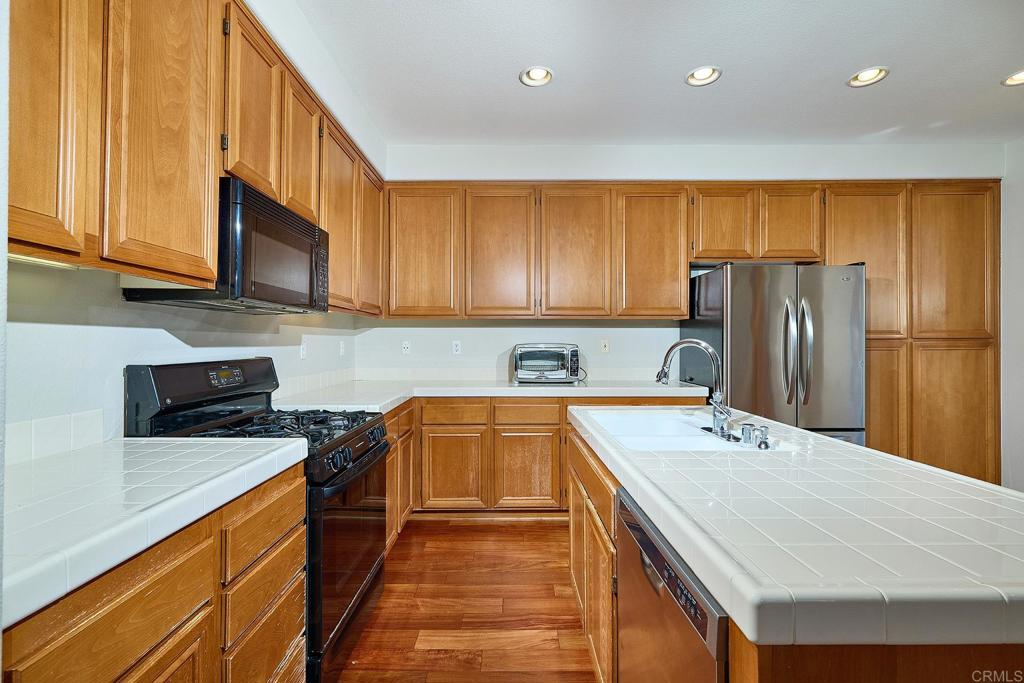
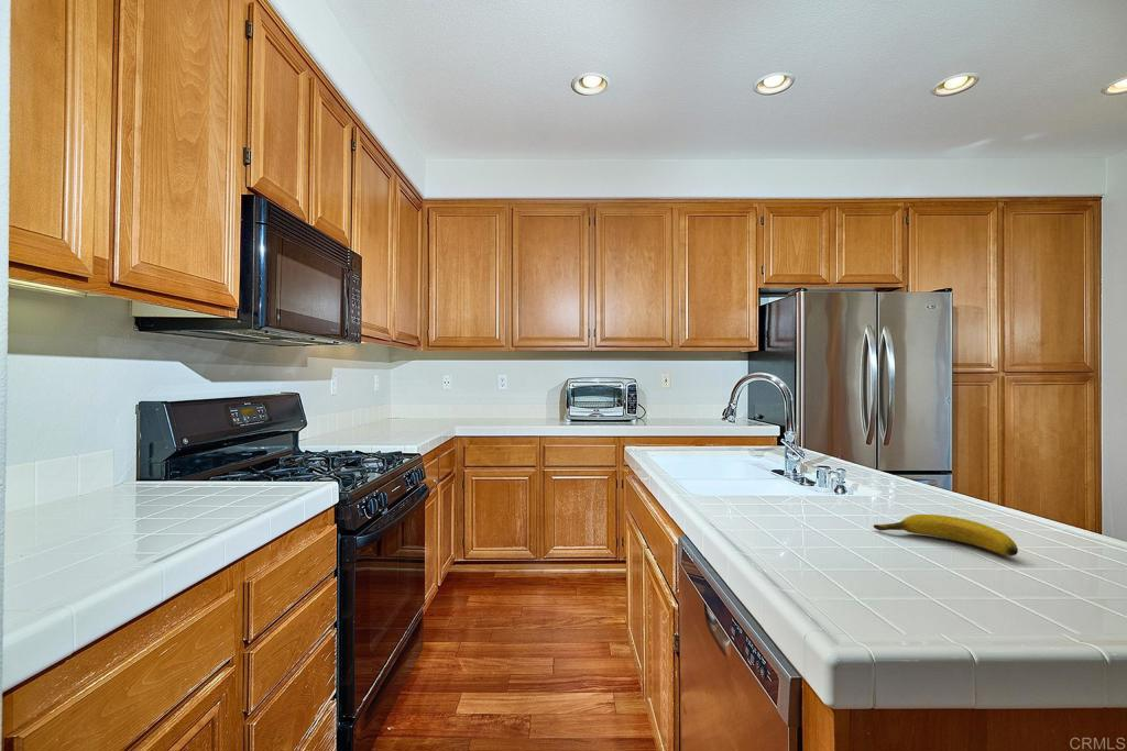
+ banana [872,513,1019,556]
